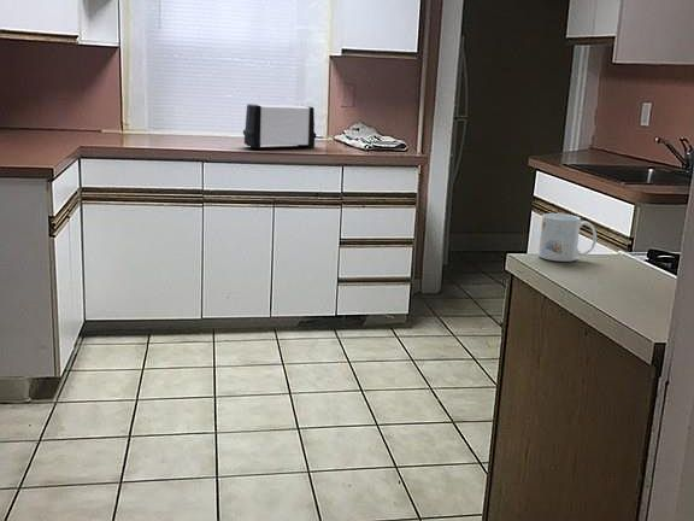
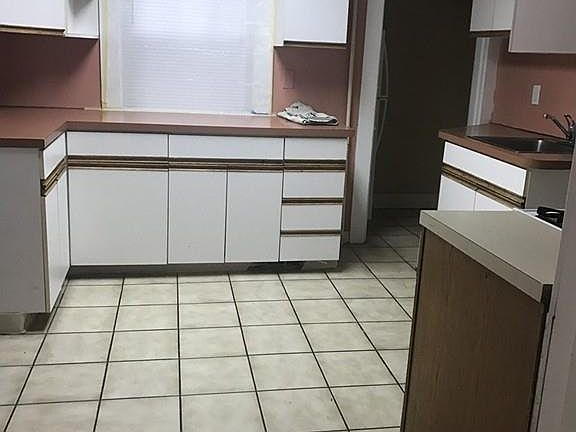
- mug [537,212,598,263]
- toaster [242,103,317,151]
